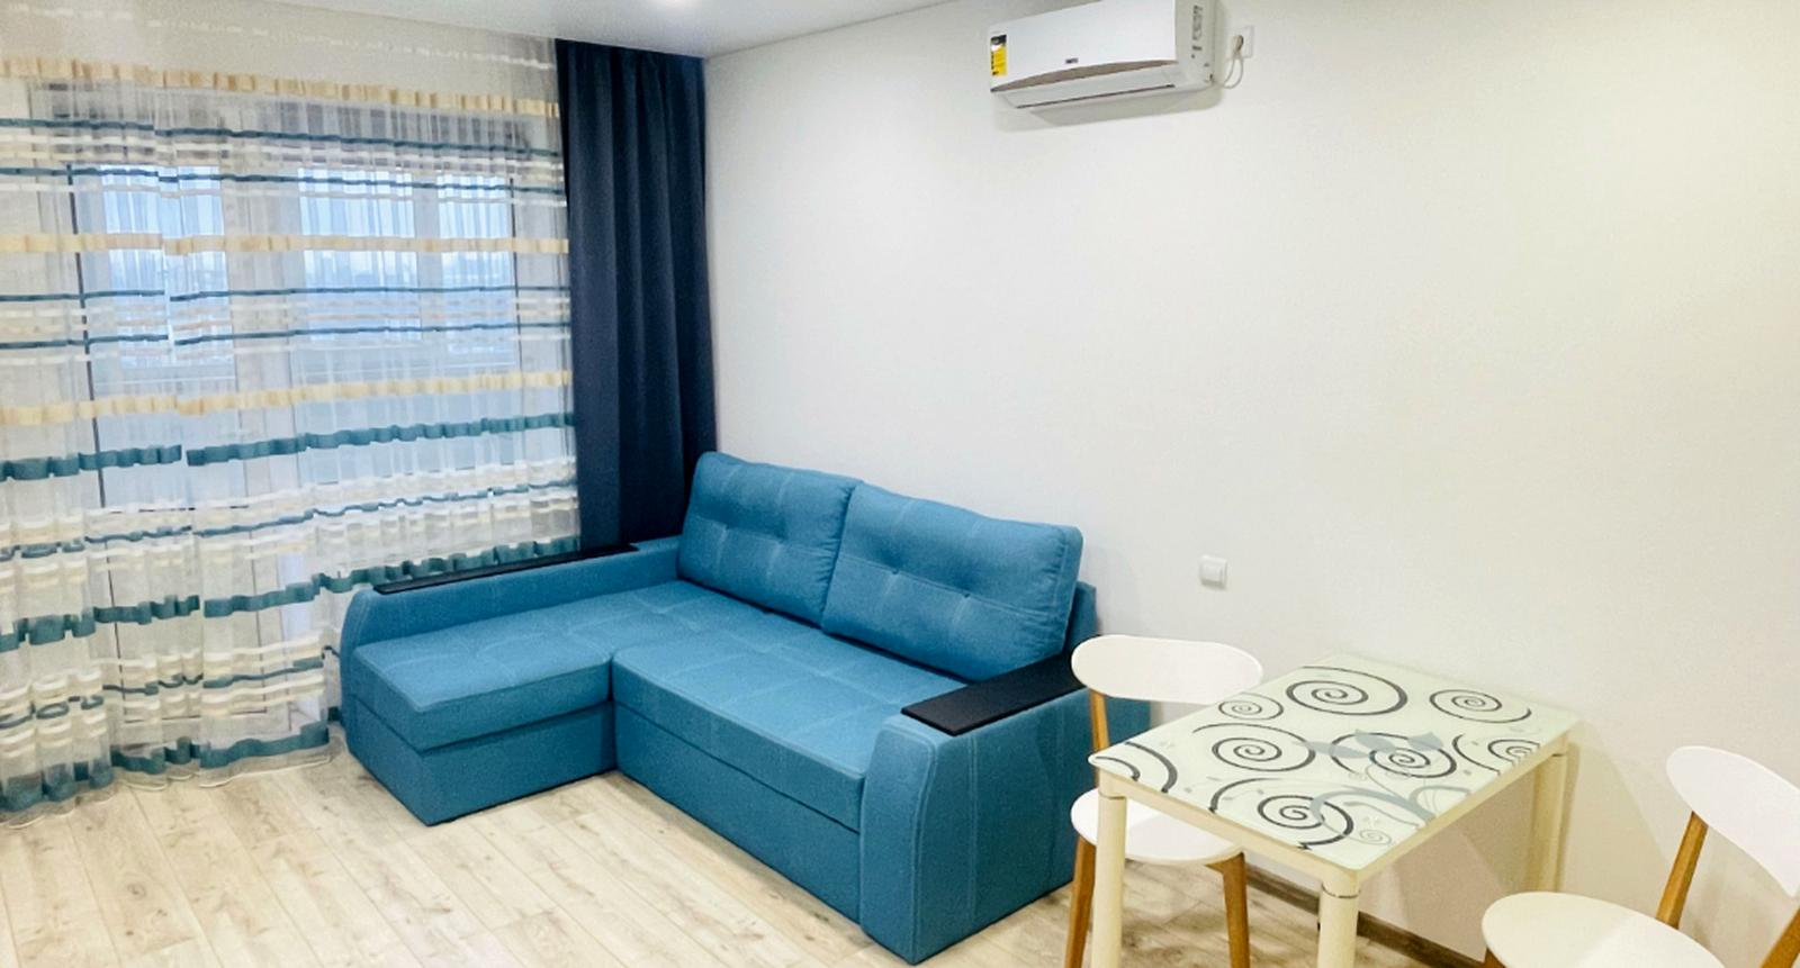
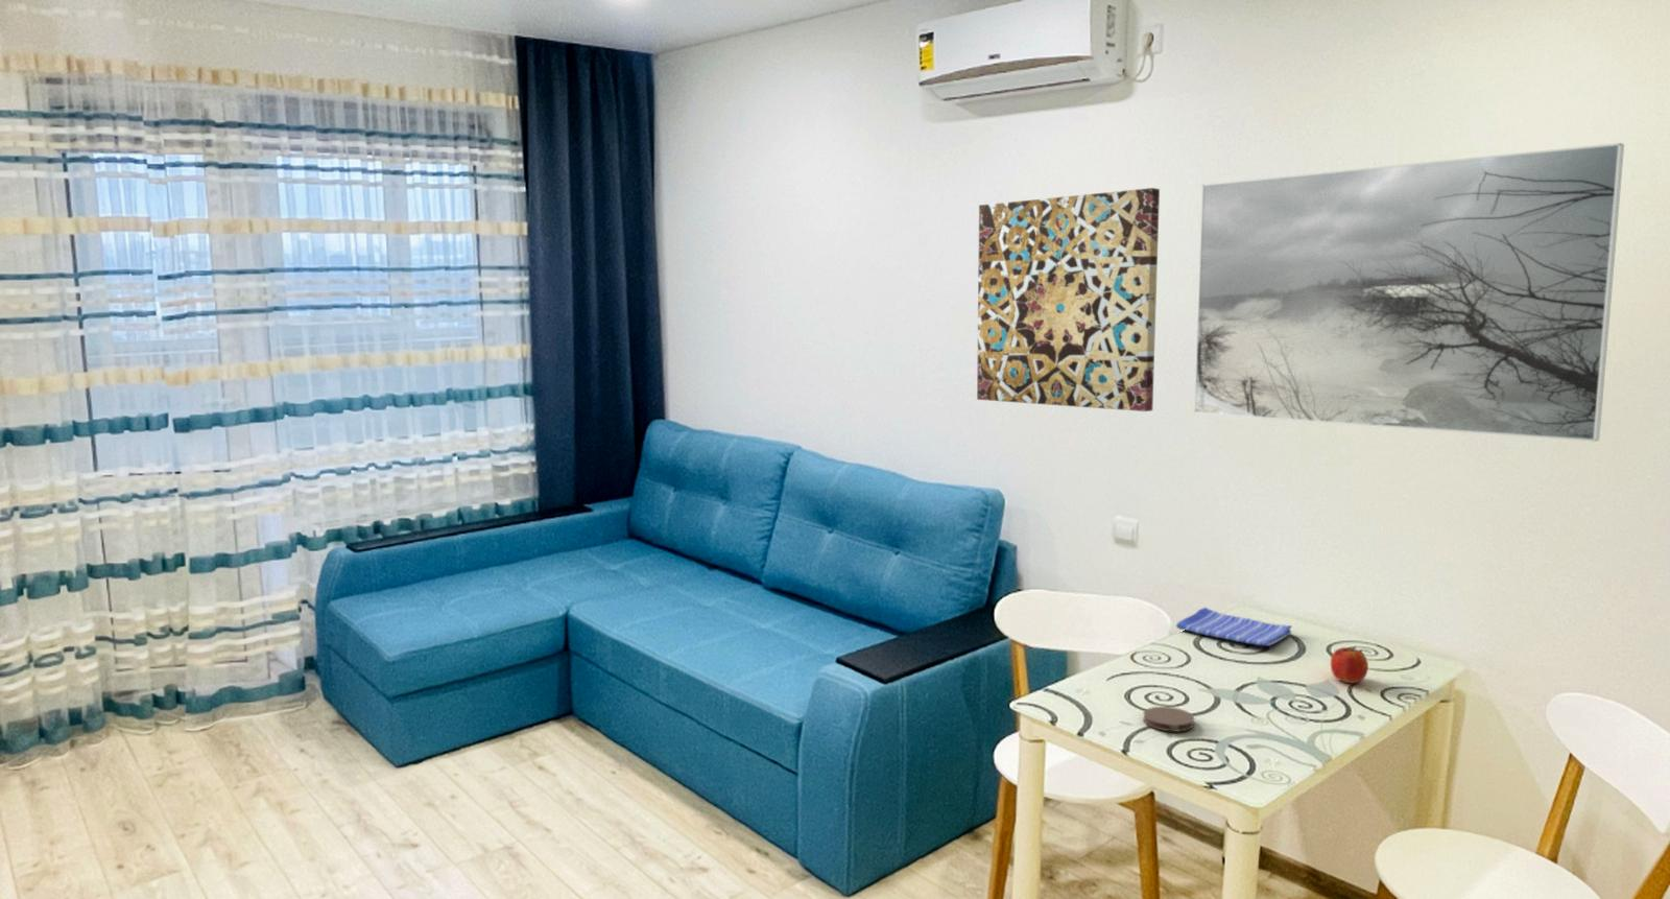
+ coaster [1142,706,1195,733]
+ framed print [1193,142,1625,443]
+ fruit [1330,645,1369,684]
+ dish towel [1175,607,1294,648]
+ wall art [976,187,1161,413]
